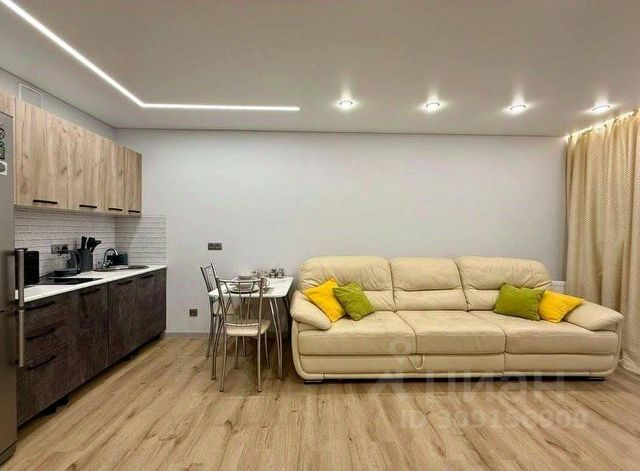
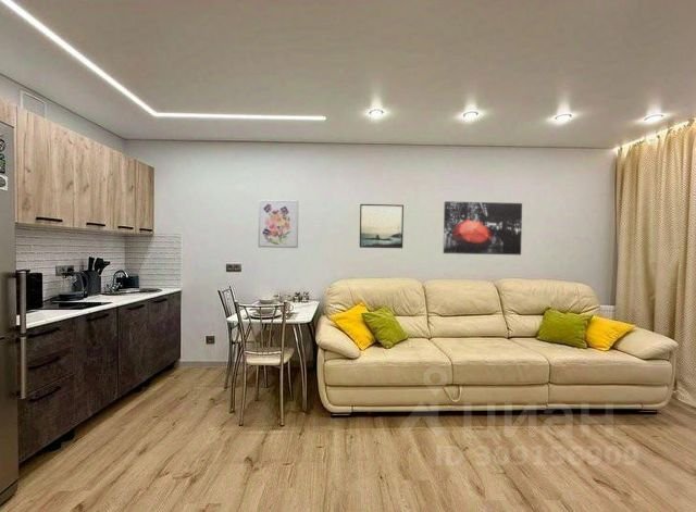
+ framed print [359,203,405,249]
+ wall art [443,200,523,257]
+ wall art [257,199,300,249]
